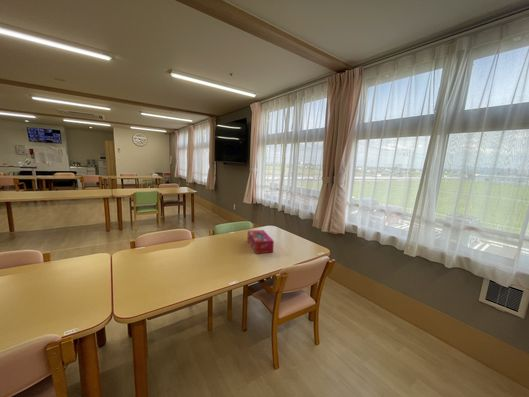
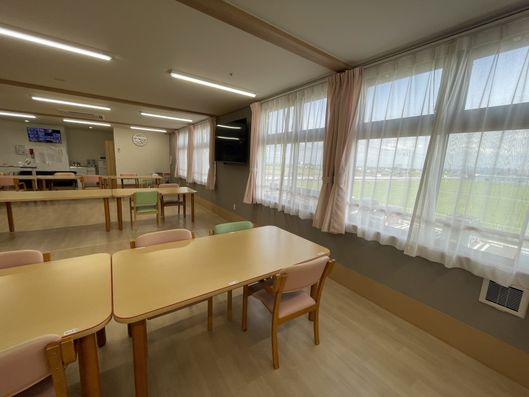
- tissue box [246,229,275,255]
